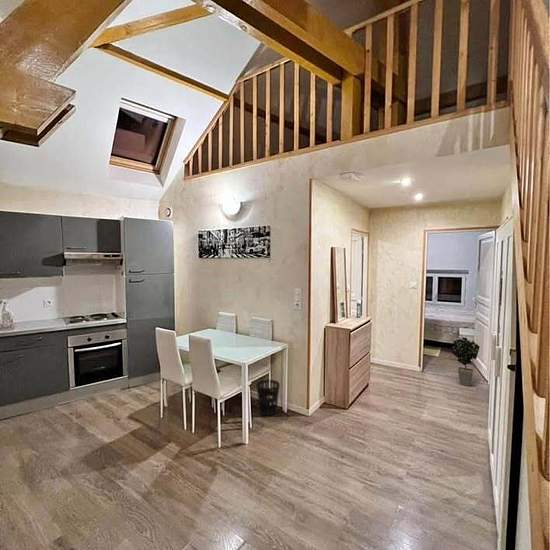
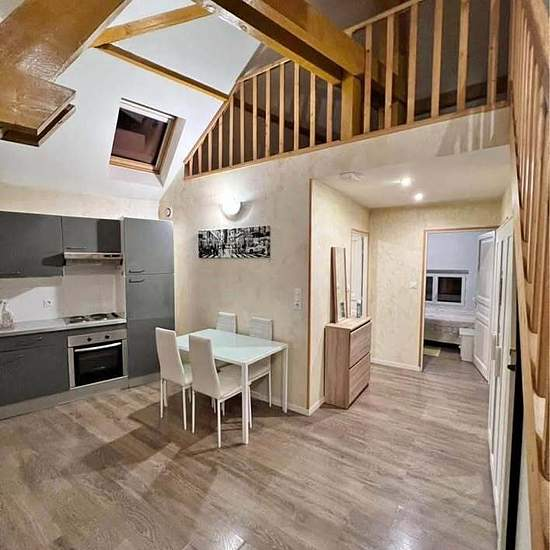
- wastebasket [255,379,281,417]
- potted plant [451,336,481,387]
